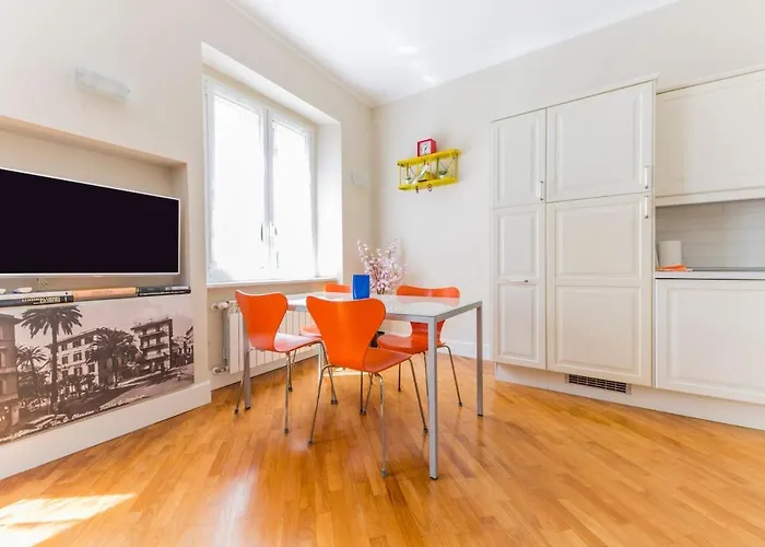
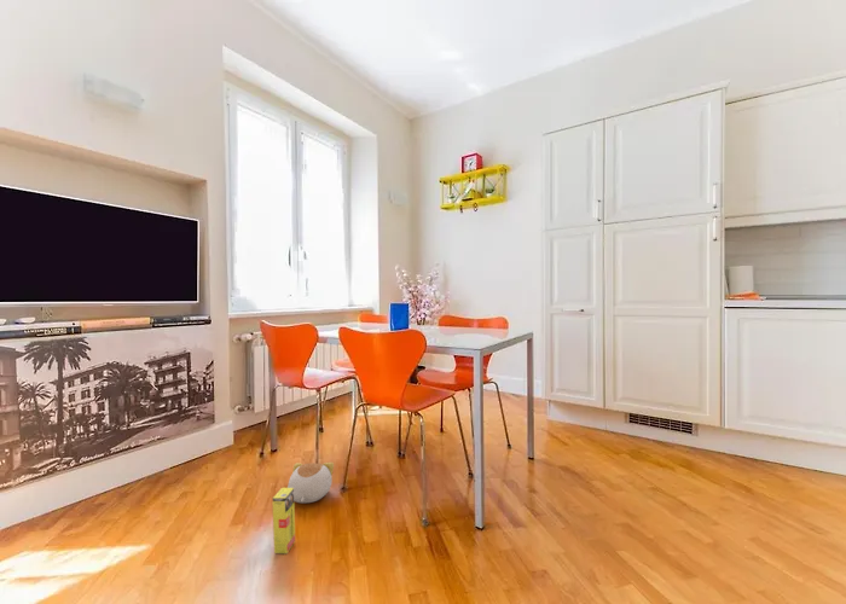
+ plush toy [286,461,335,504]
+ box [271,487,296,554]
